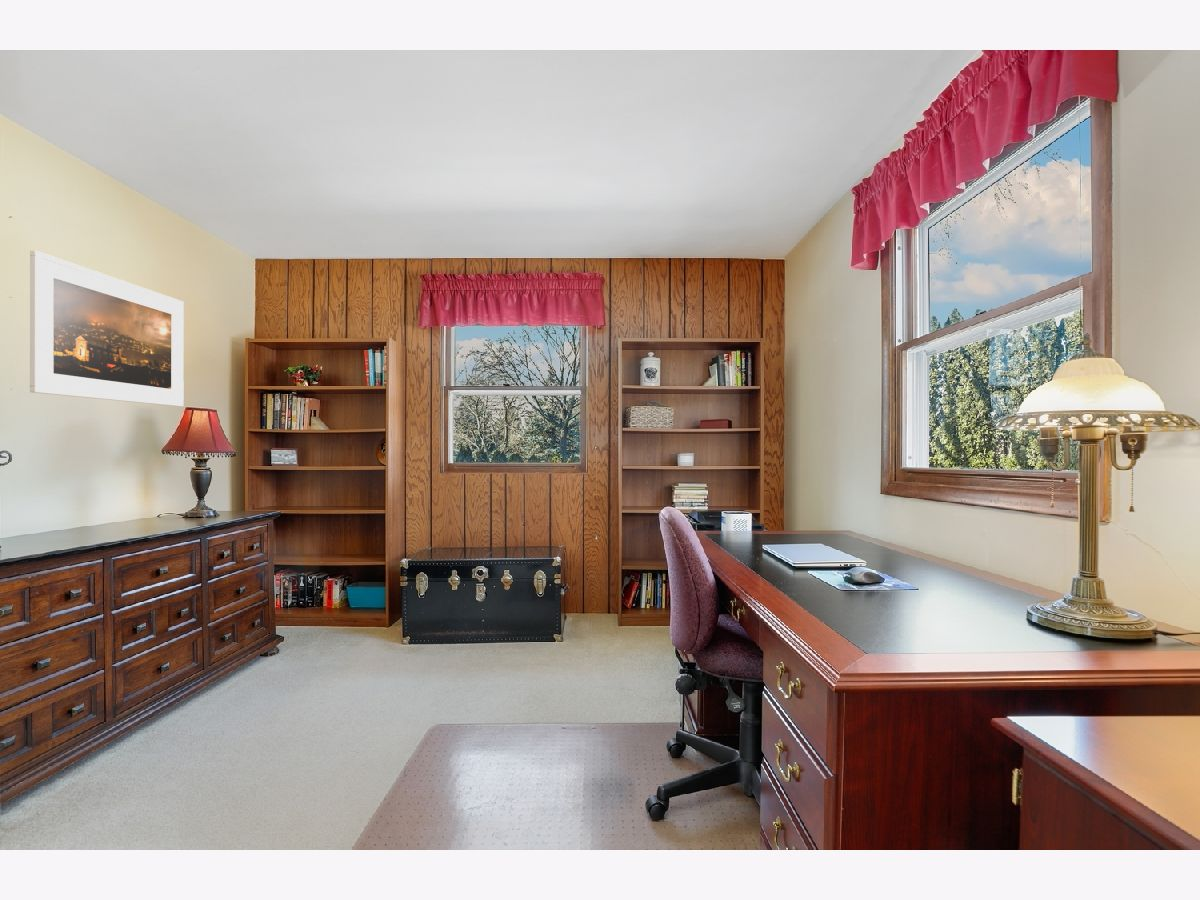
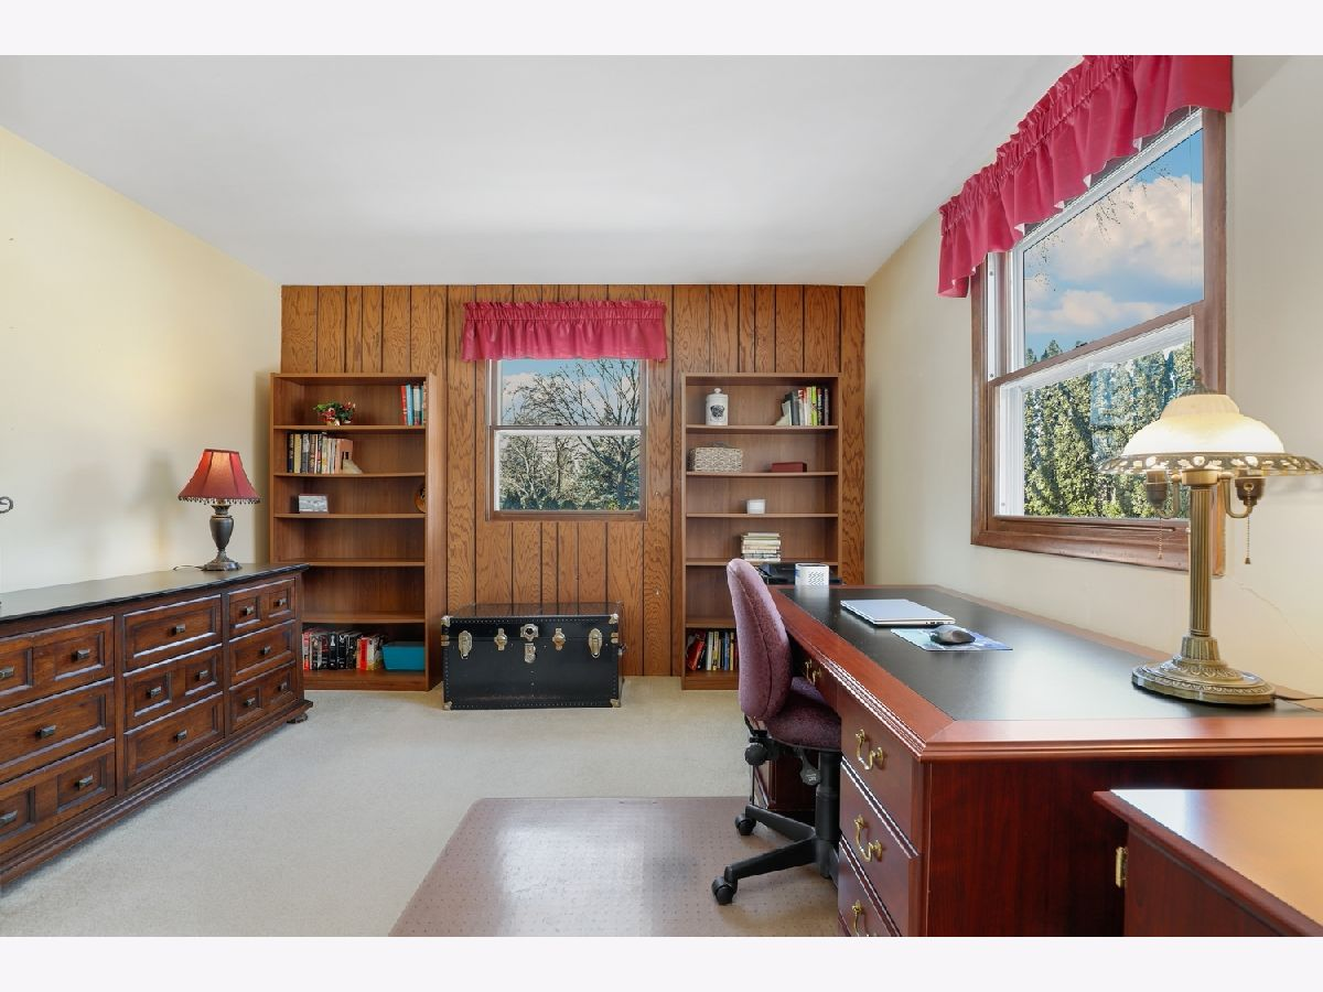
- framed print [29,249,185,407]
